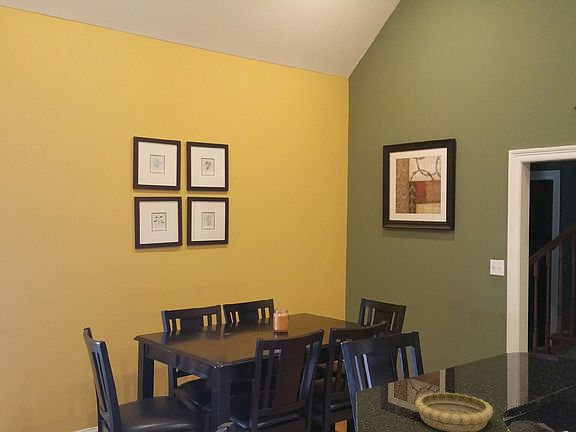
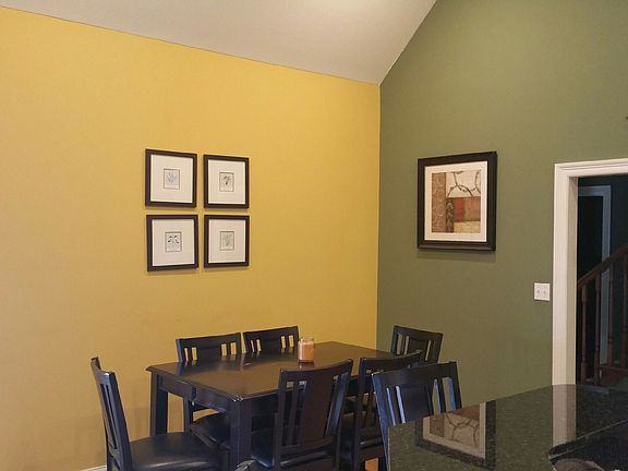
- decorative bowl [414,392,494,432]
